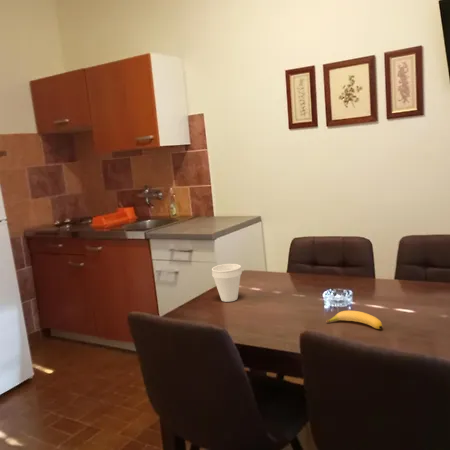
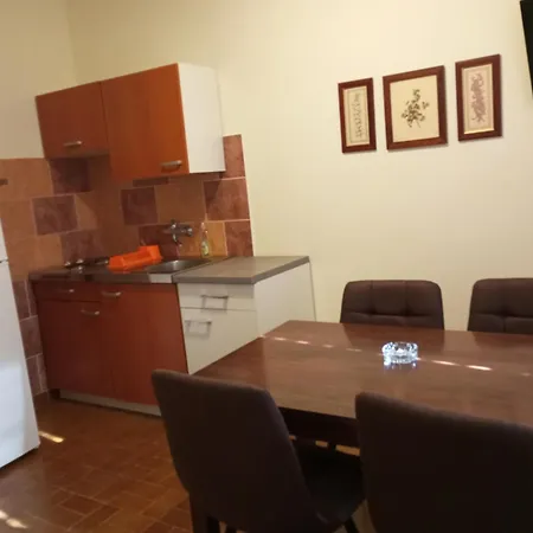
- cup [211,263,243,303]
- banana [325,310,383,330]
